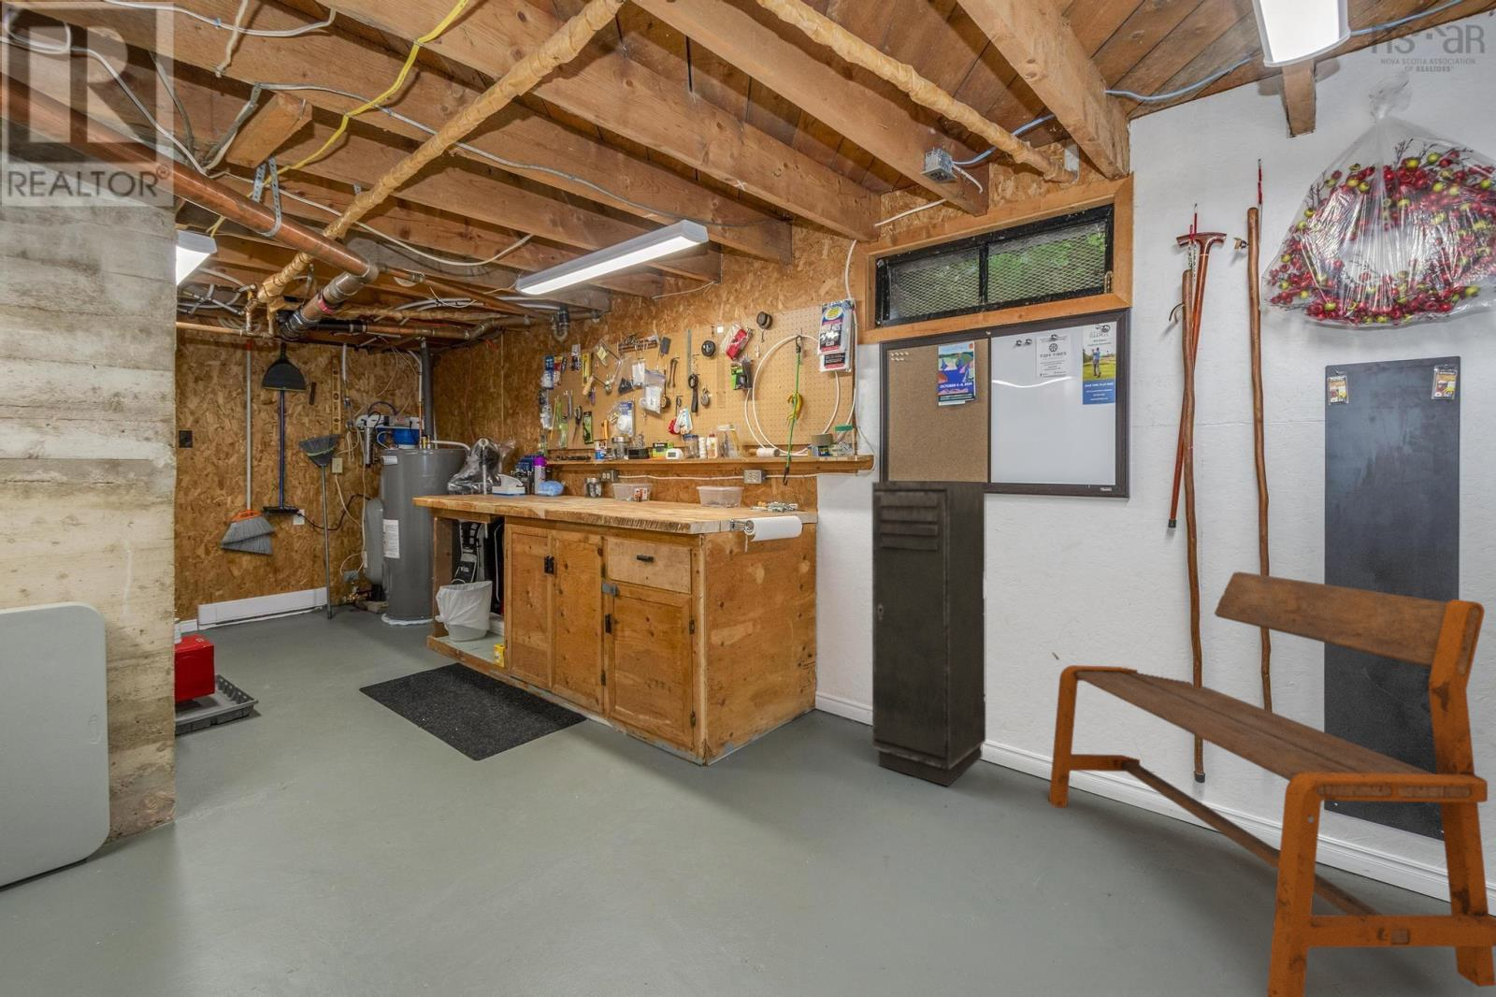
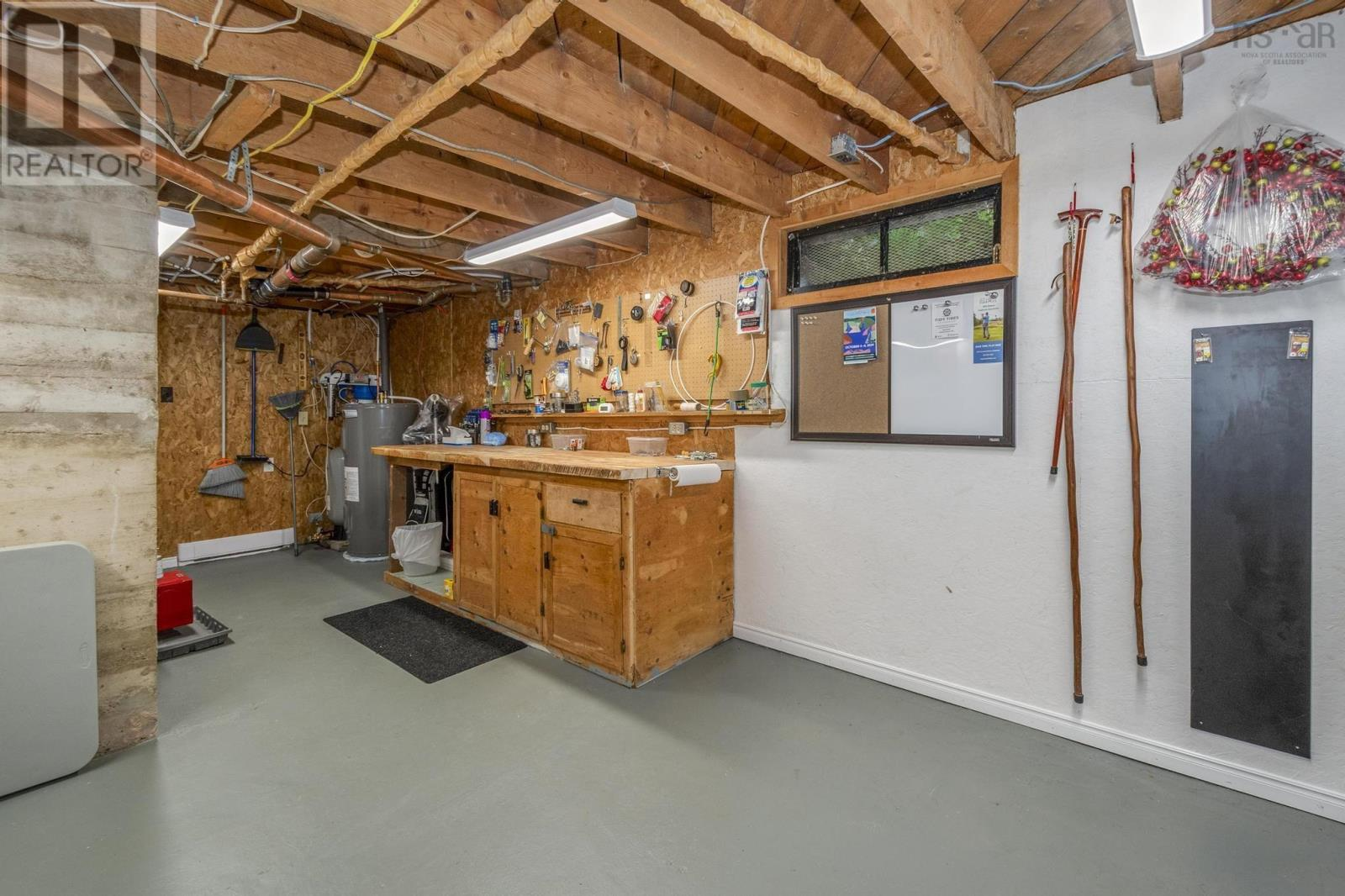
- bench [1048,571,1496,997]
- storage cabinet [871,480,987,787]
